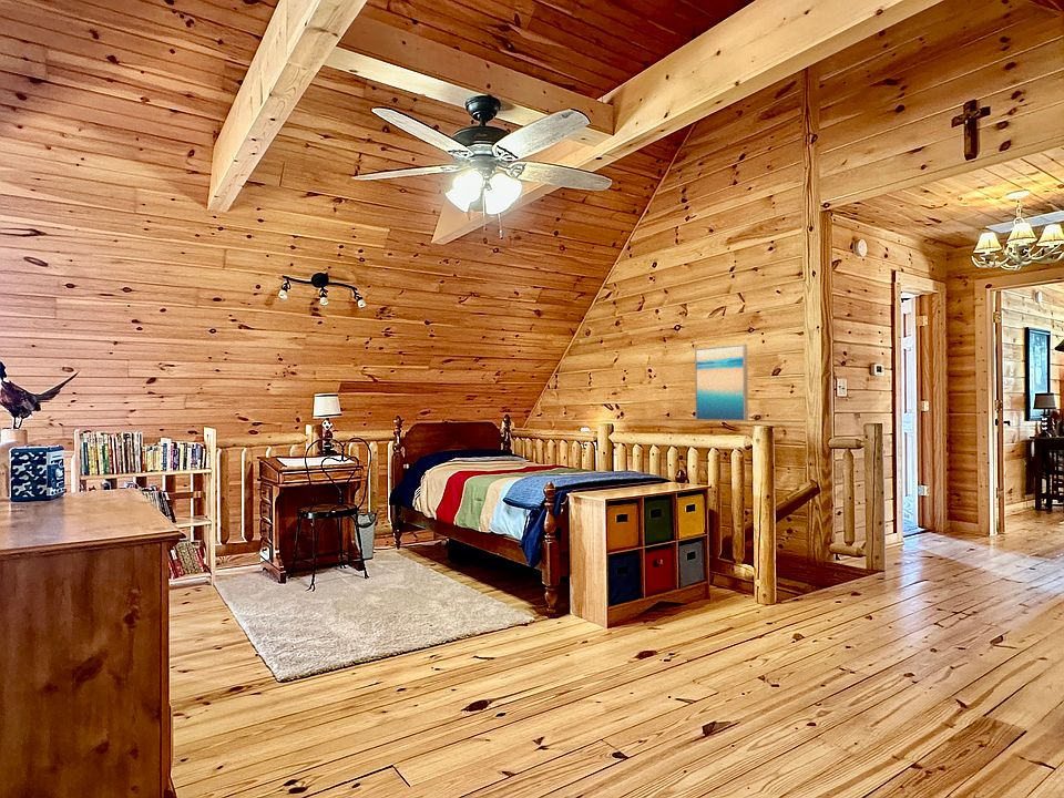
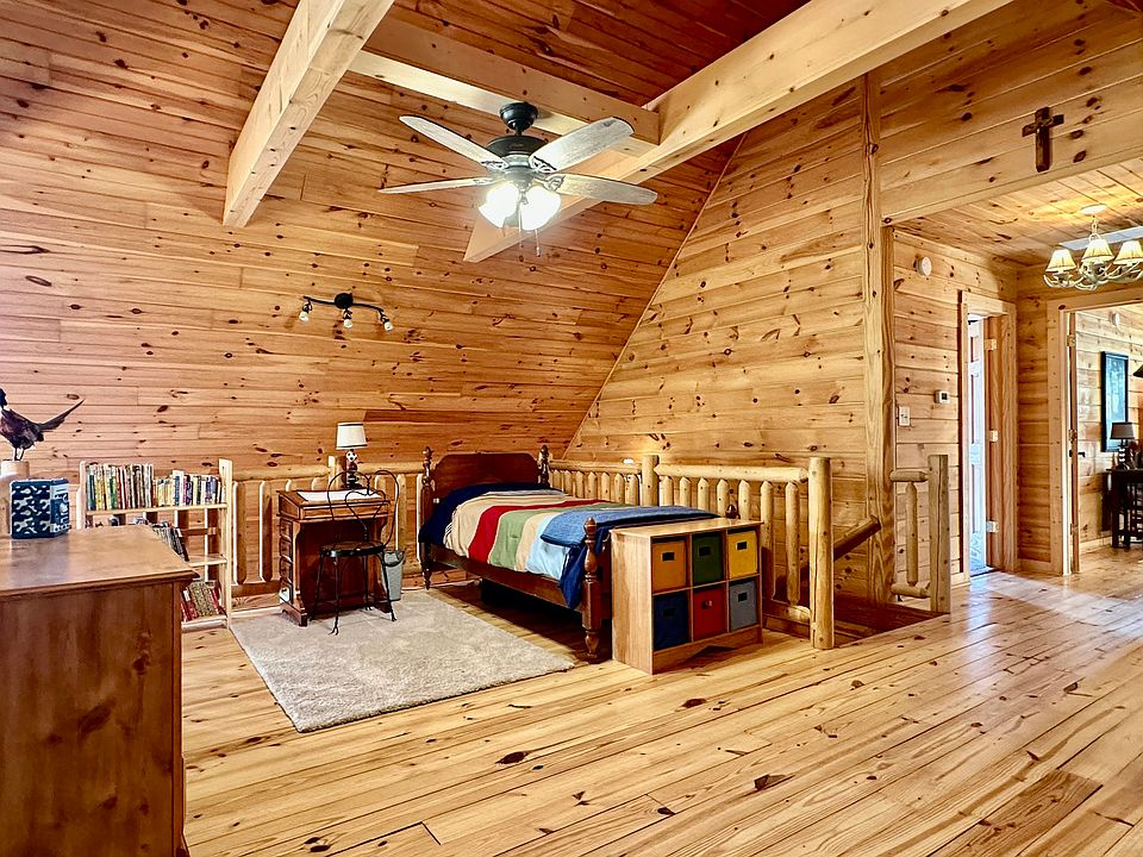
- wall art [694,344,749,422]
